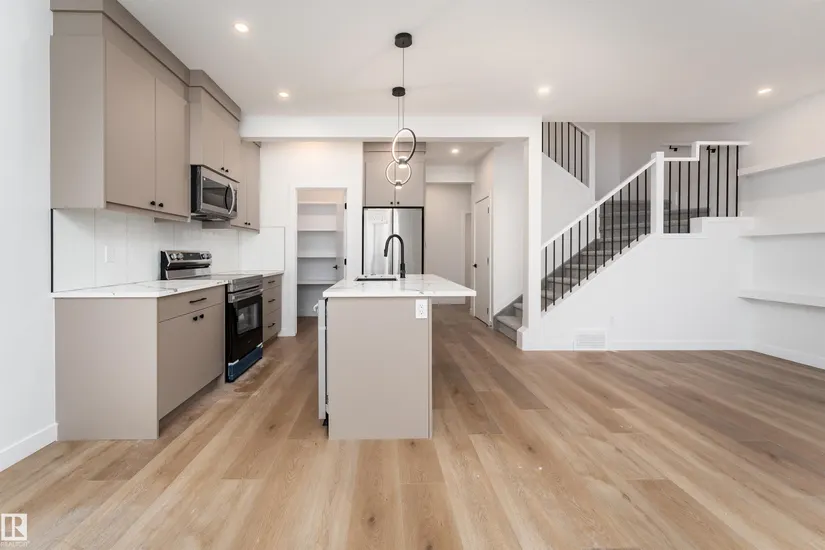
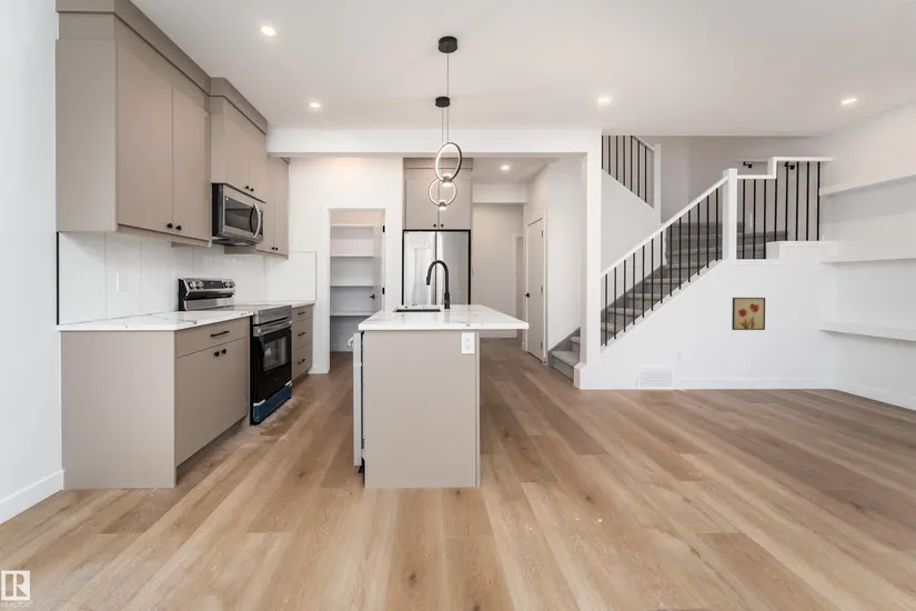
+ wall art [731,297,766,331]
